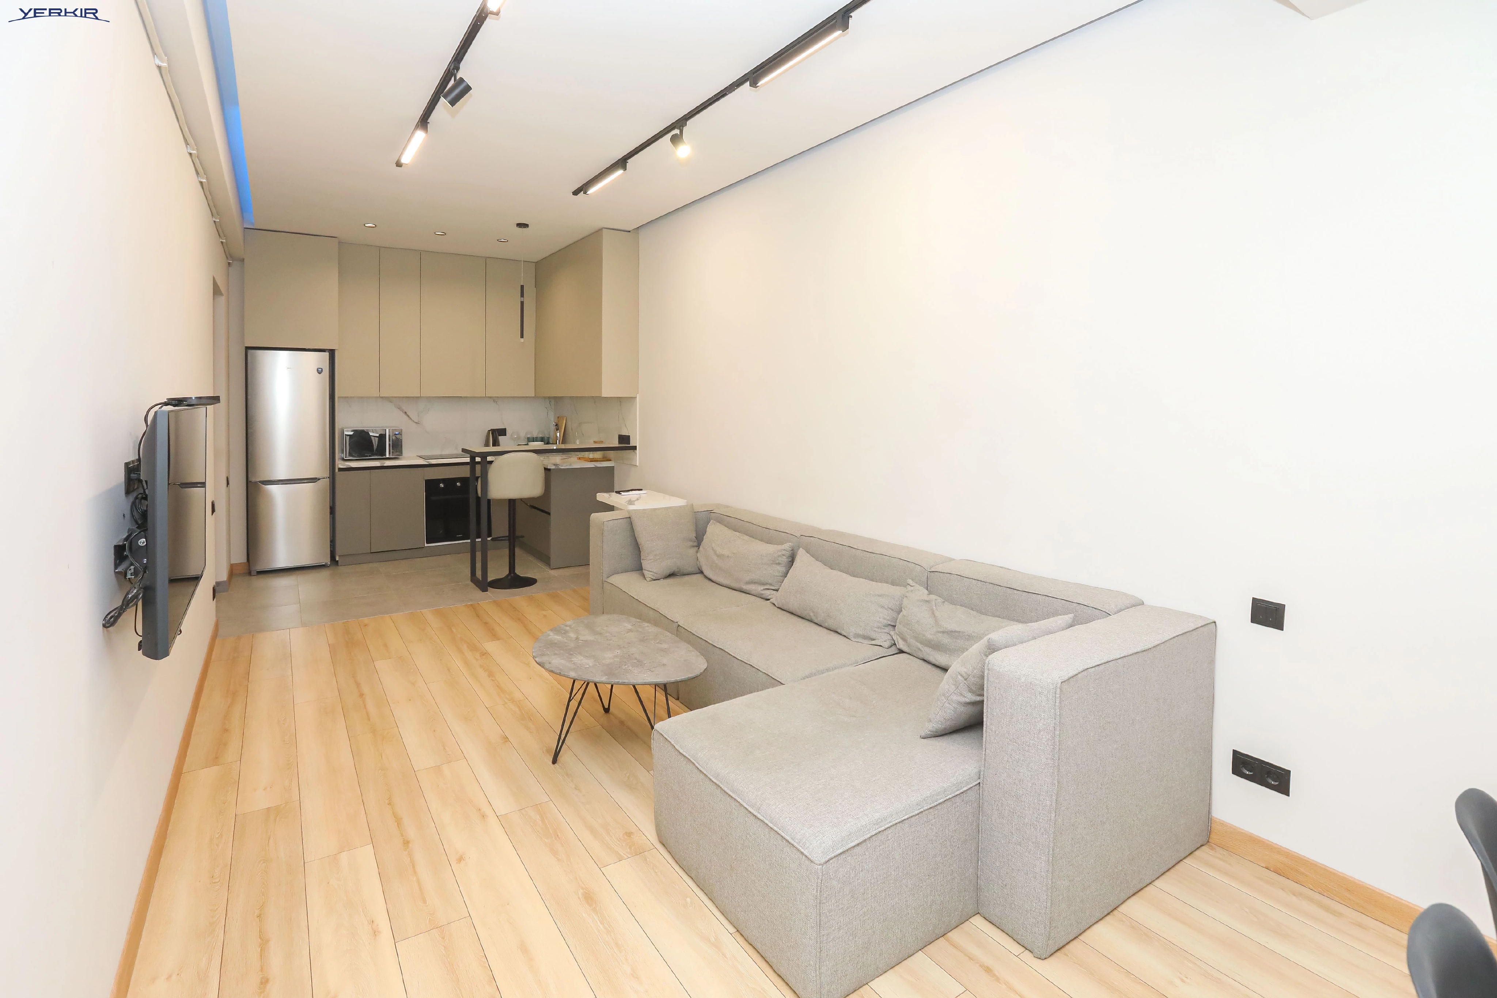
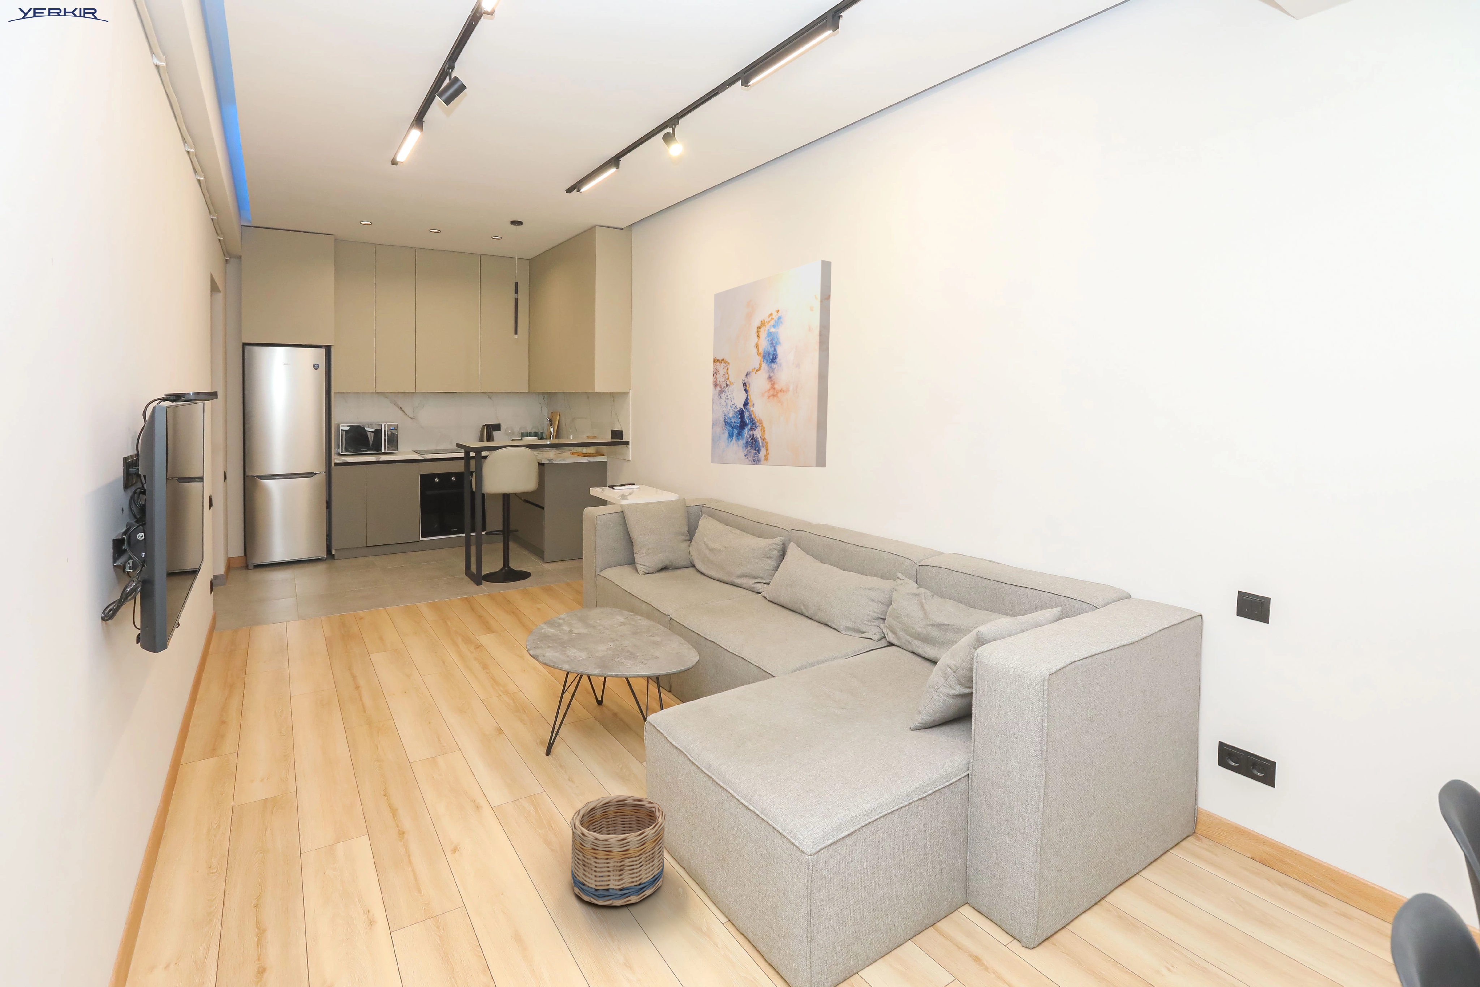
+ wall art [710,259,831,468]
+ basket [569,794,666,907]
